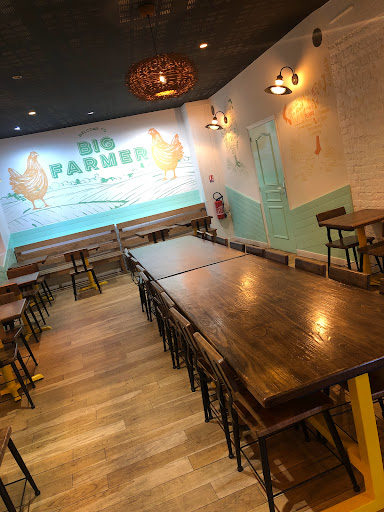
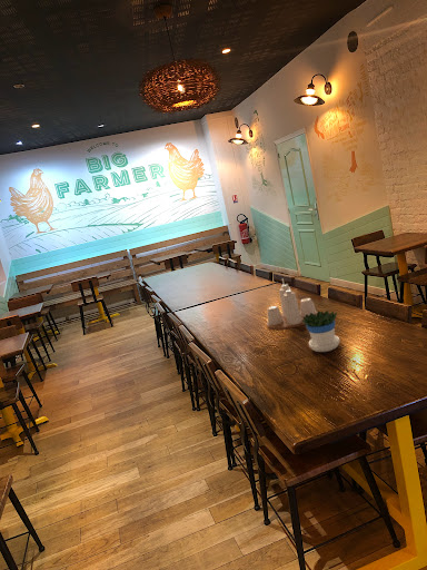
+ condiment set [266,277,318,331]
+ flowerpot [301,309,340,353]
